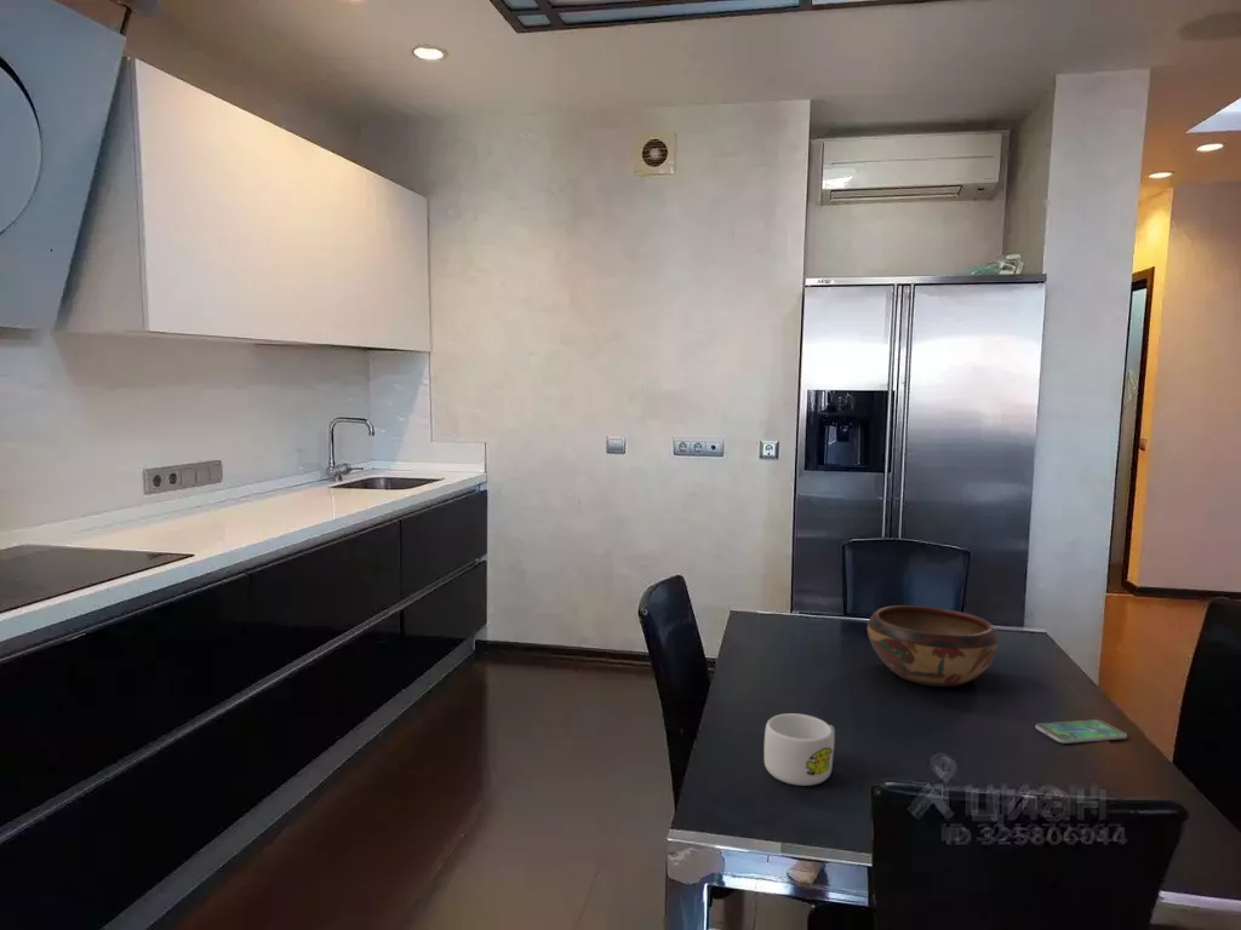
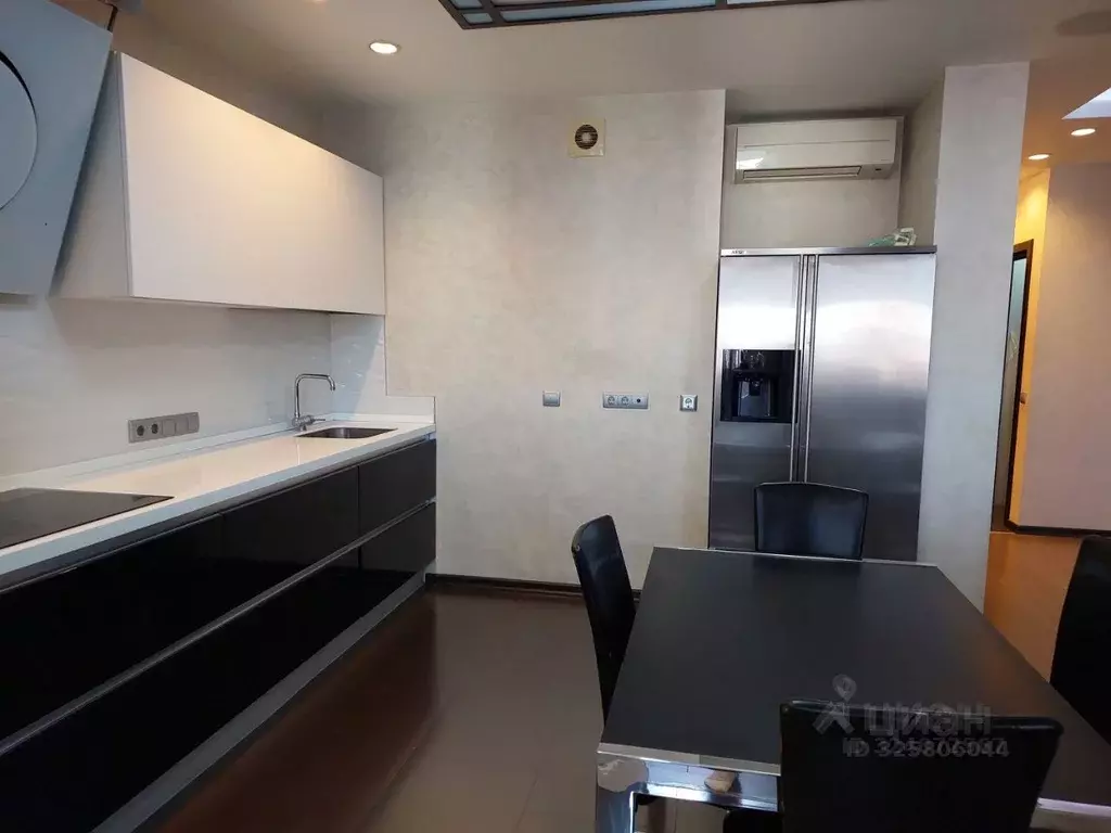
- decorative bowl [867,604,1000,688]
- smartphone [1035,718,1128,745]
- mug [764,712,836,787]
